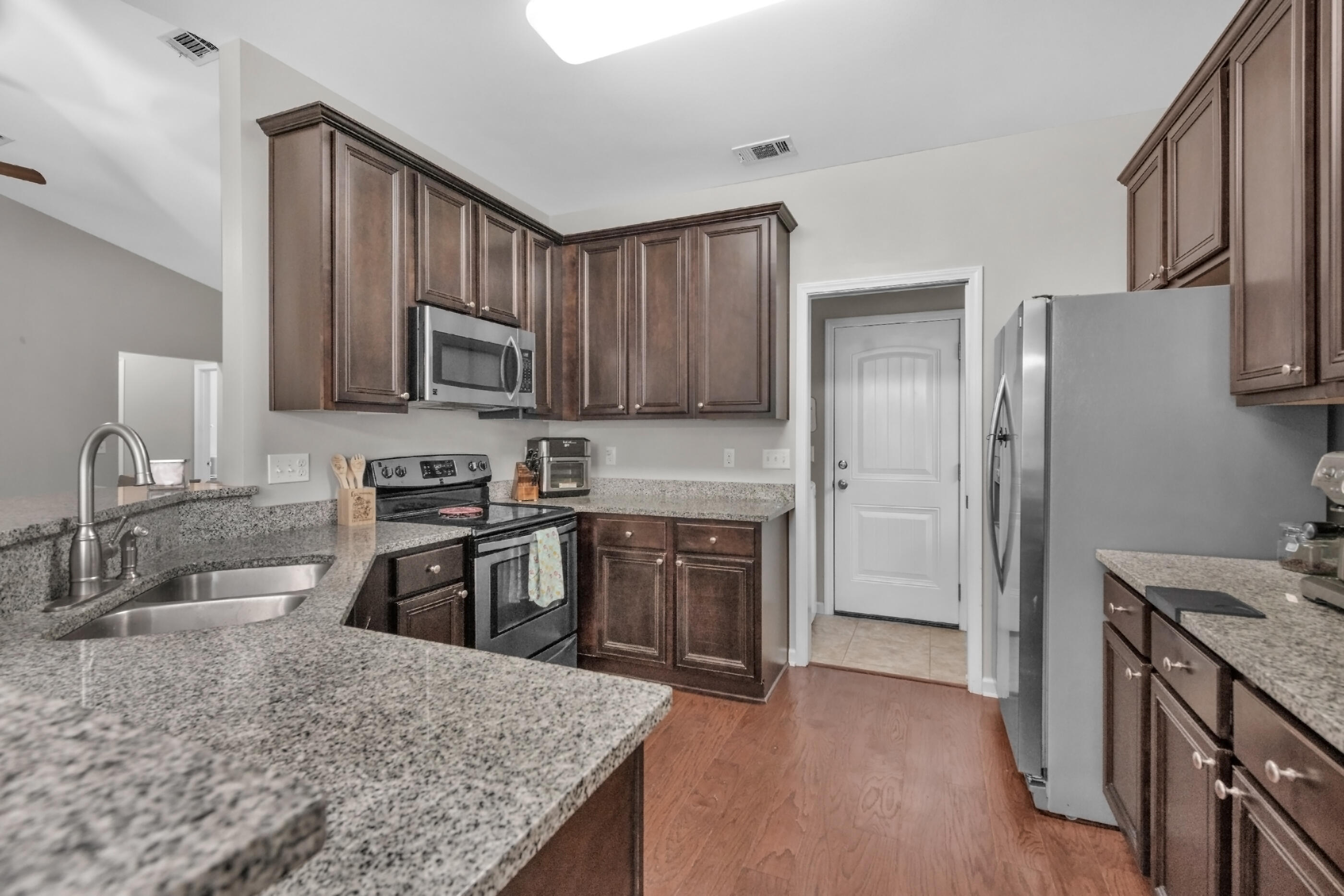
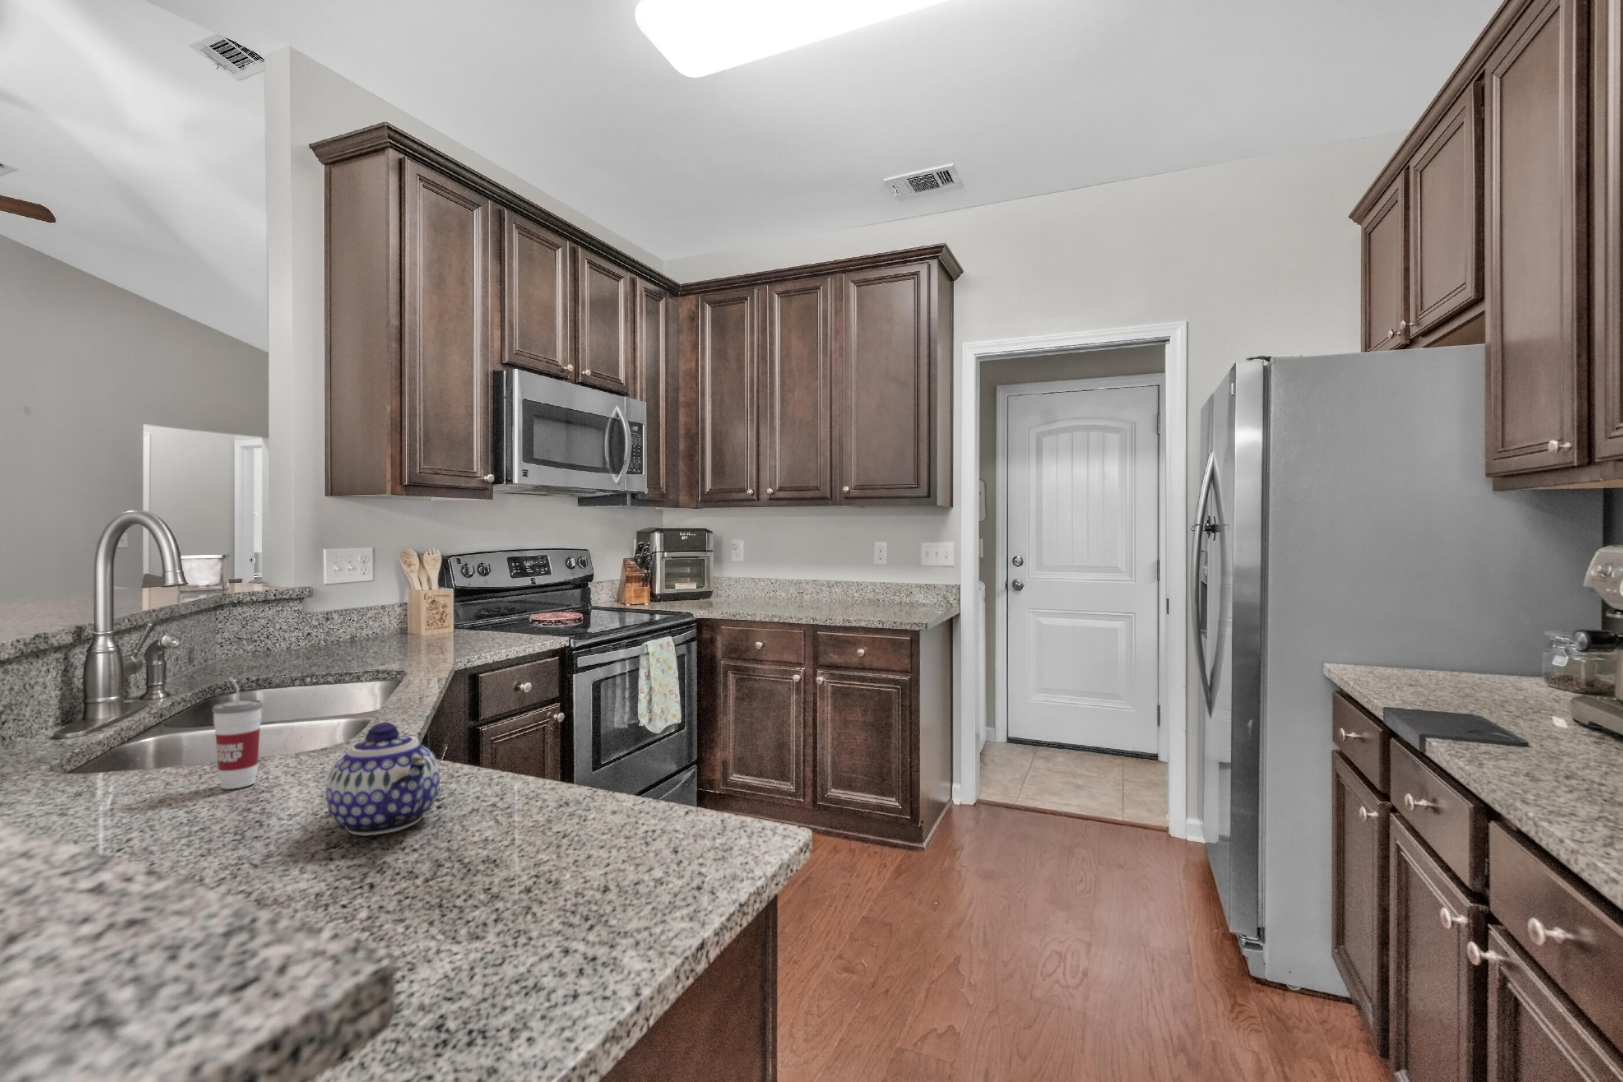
+ teapot [325,721,441,837]
+ cup [211,676,263,790]
